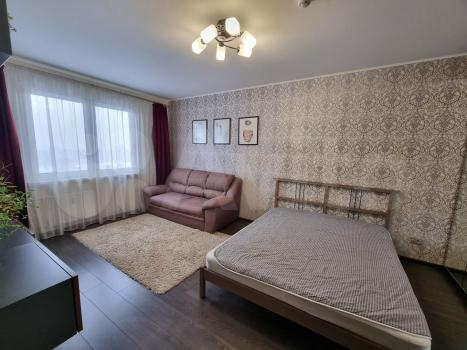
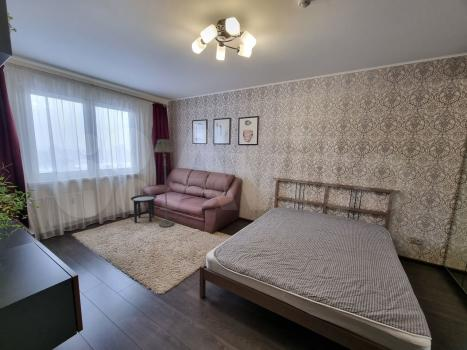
+ floor lamp [153,138,176,228]
+ side table [130,194,158,224]
